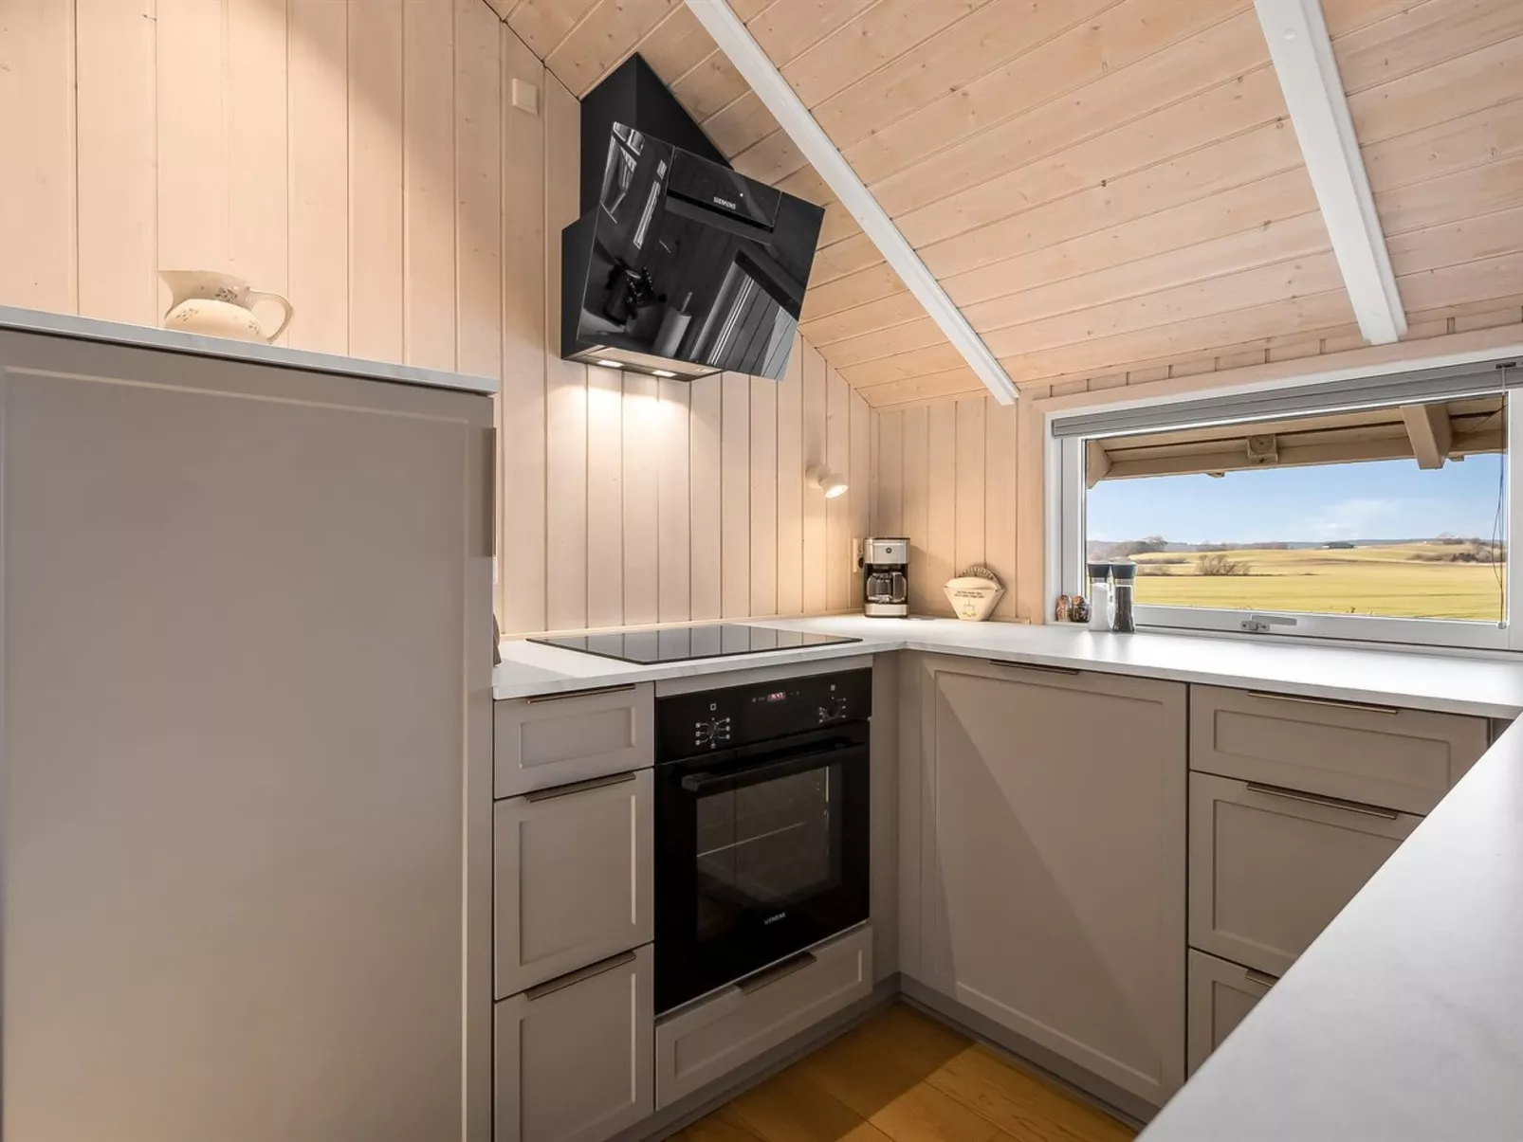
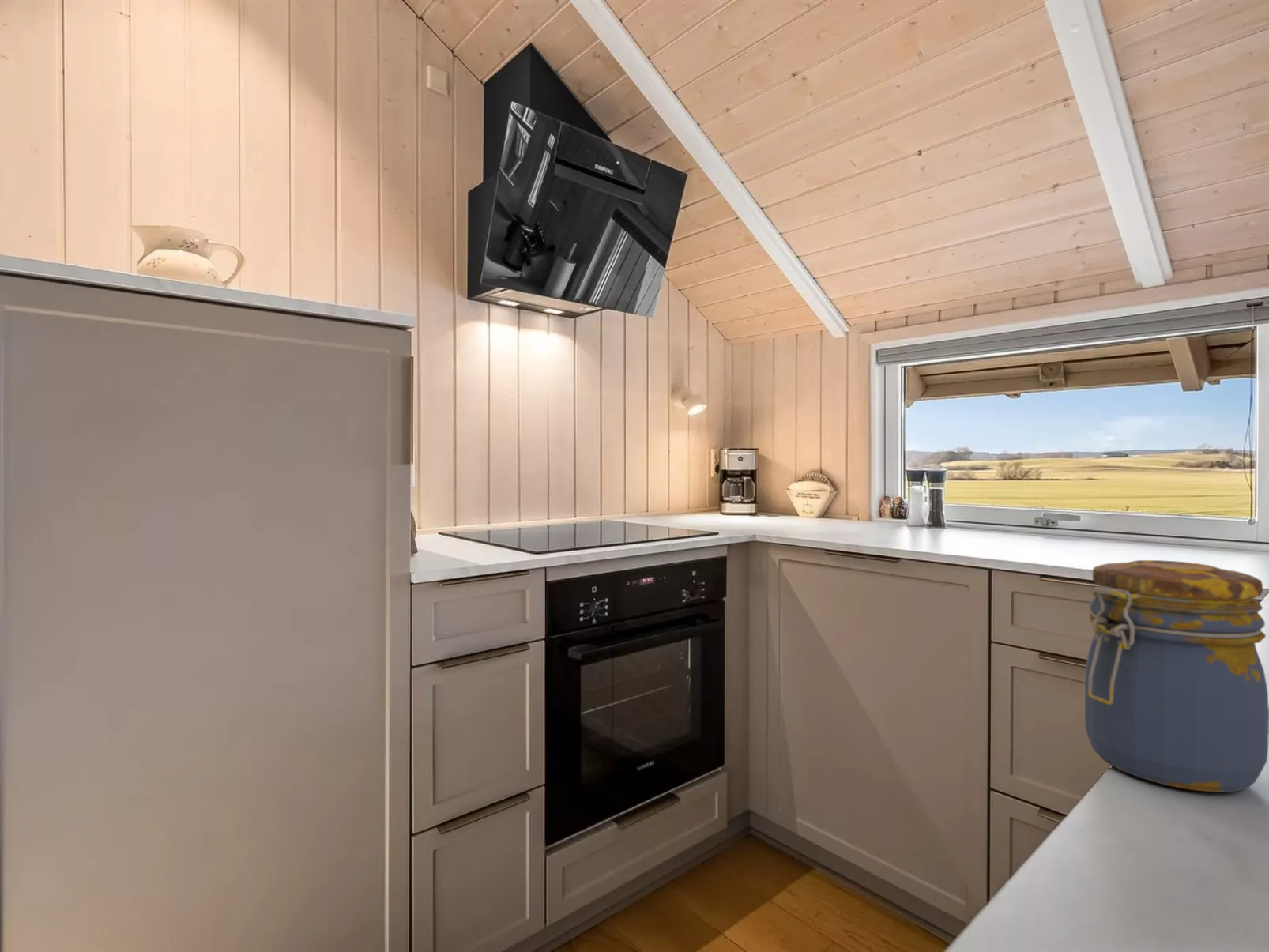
+ jar [1084,559,1269,793]
